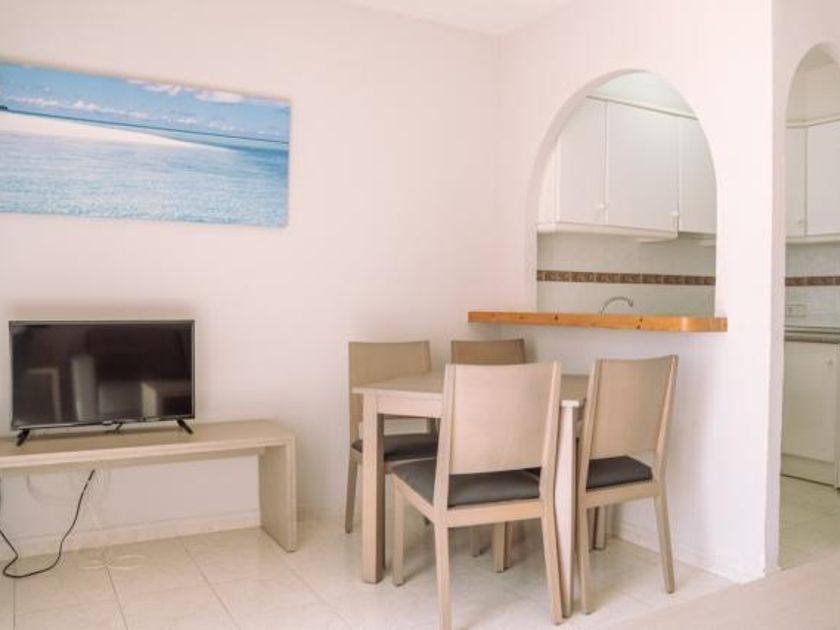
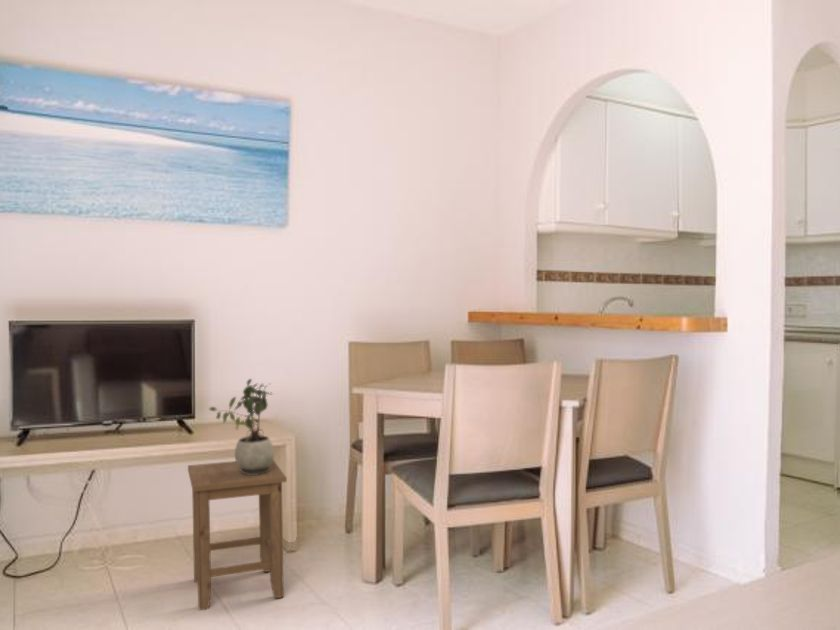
+ stool [187,459,288,611]
+ potted plant [208,378,275,475]
